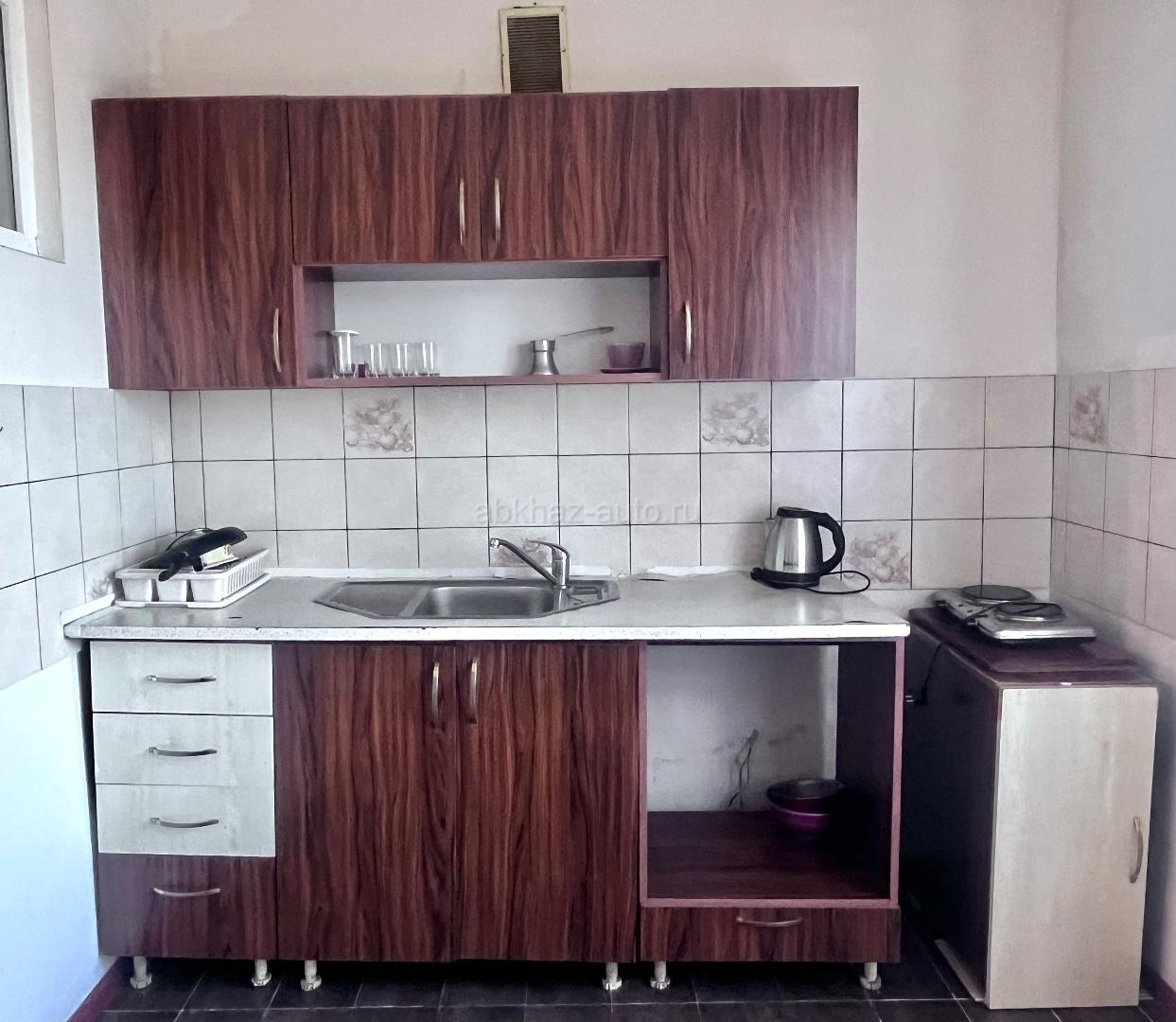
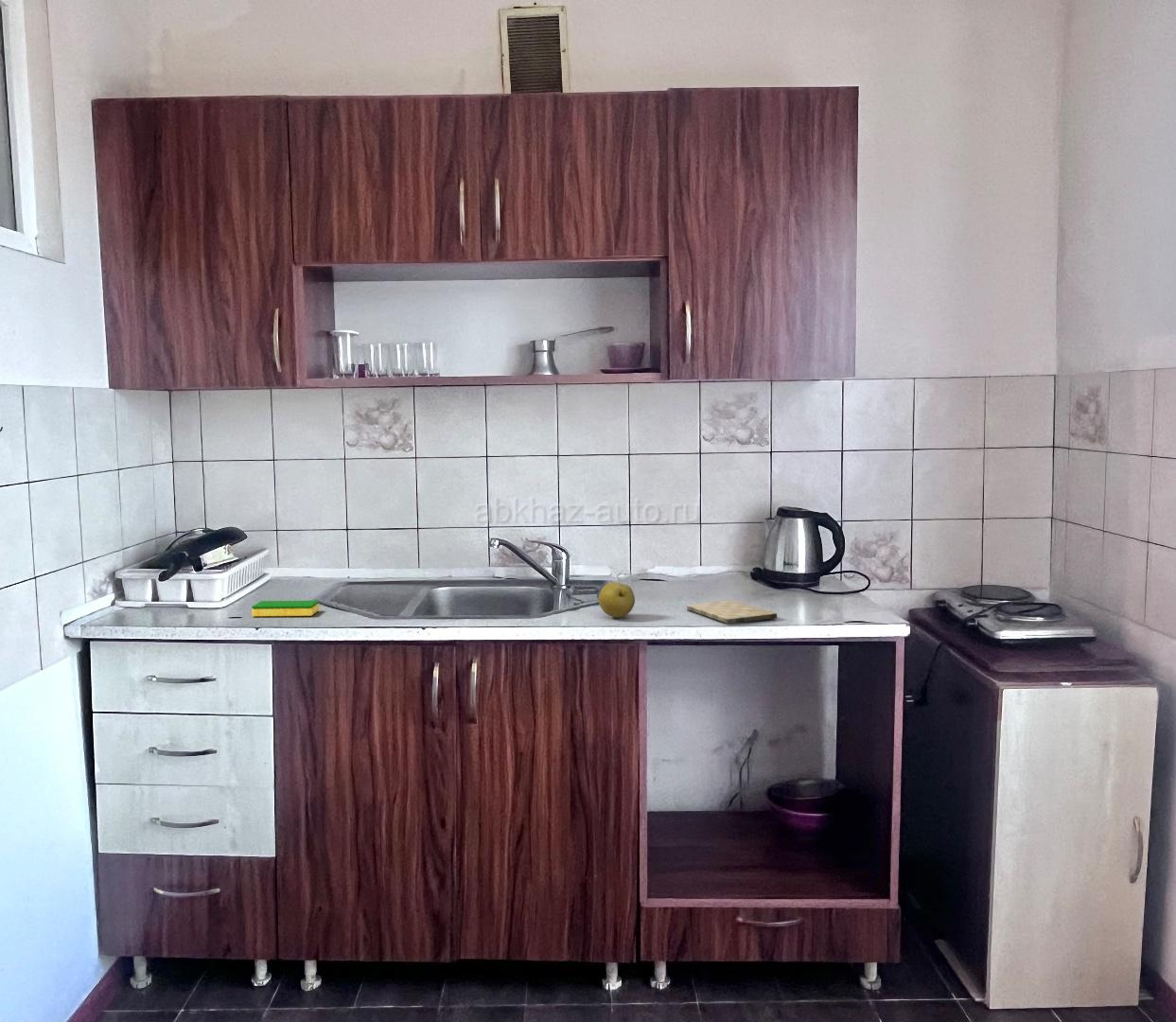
+ fruit [598,582,636,619]
+ dish sponge [251,600,320,617]
+ cutting board [686,599,778,625]
